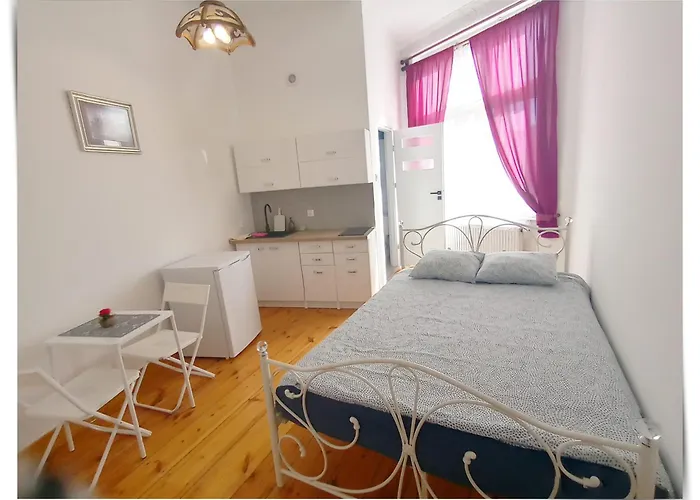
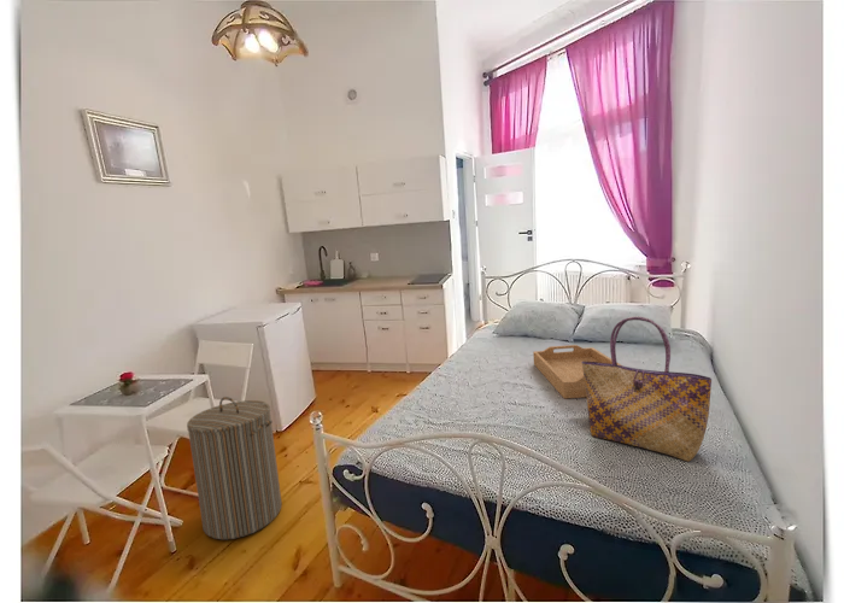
+ laundry hamper [186,396,282,540]
+ serving tray [532,344,623,399]
+ tote bag [581,315,713,463]
